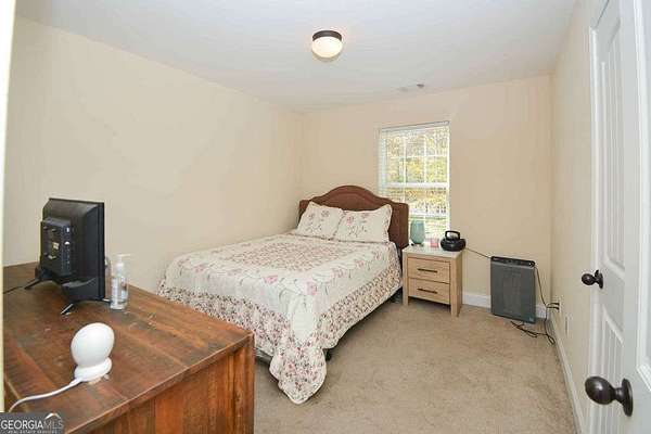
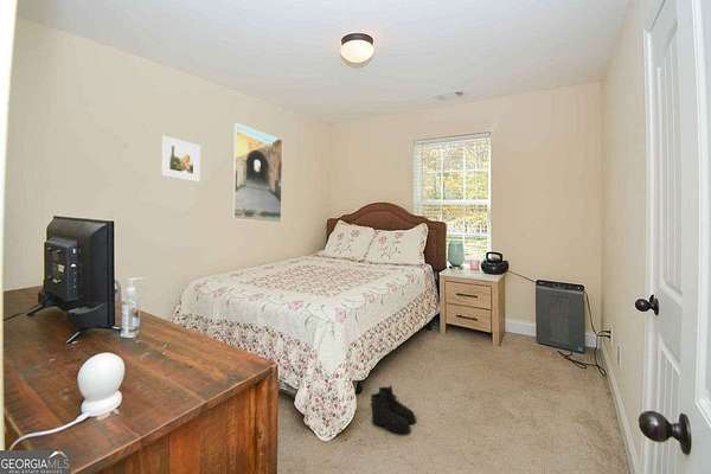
+ boots [369,384,417,434]
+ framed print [231,122,283,224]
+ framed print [160,135,201,182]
